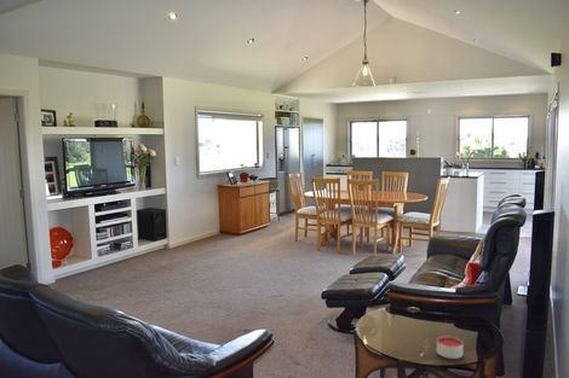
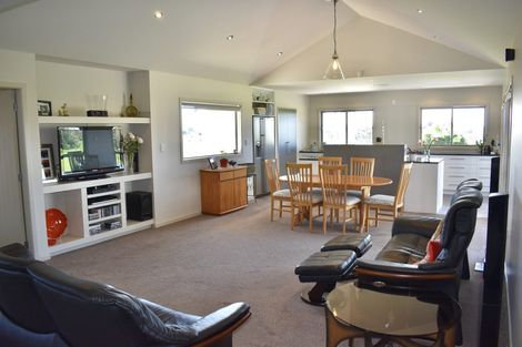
- candle [436,335,465,360]
